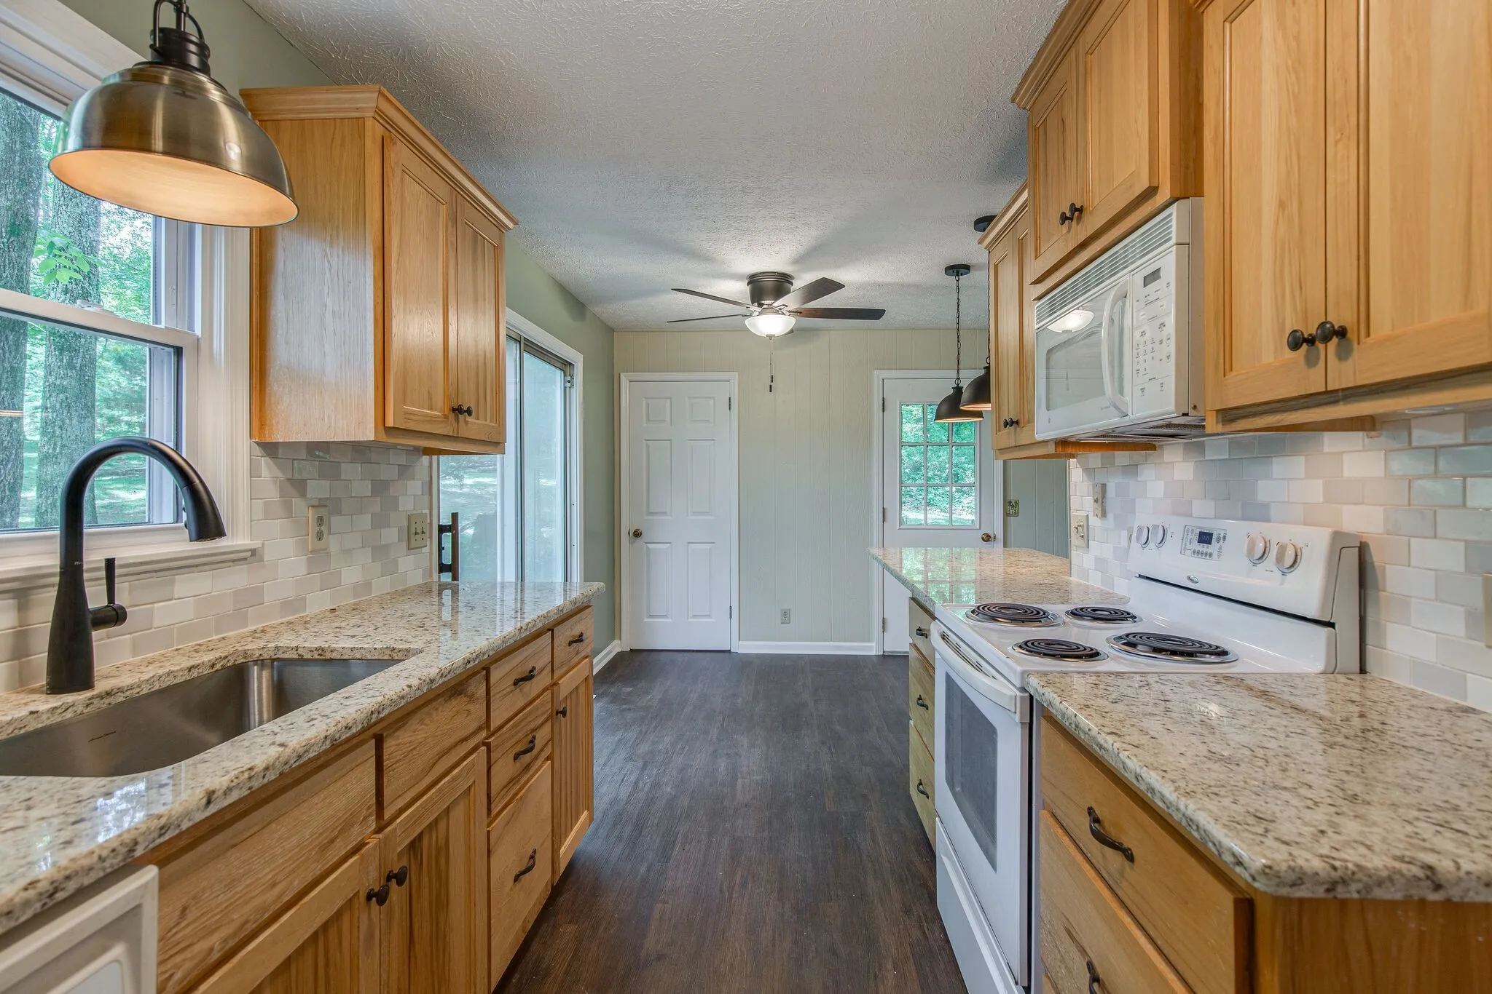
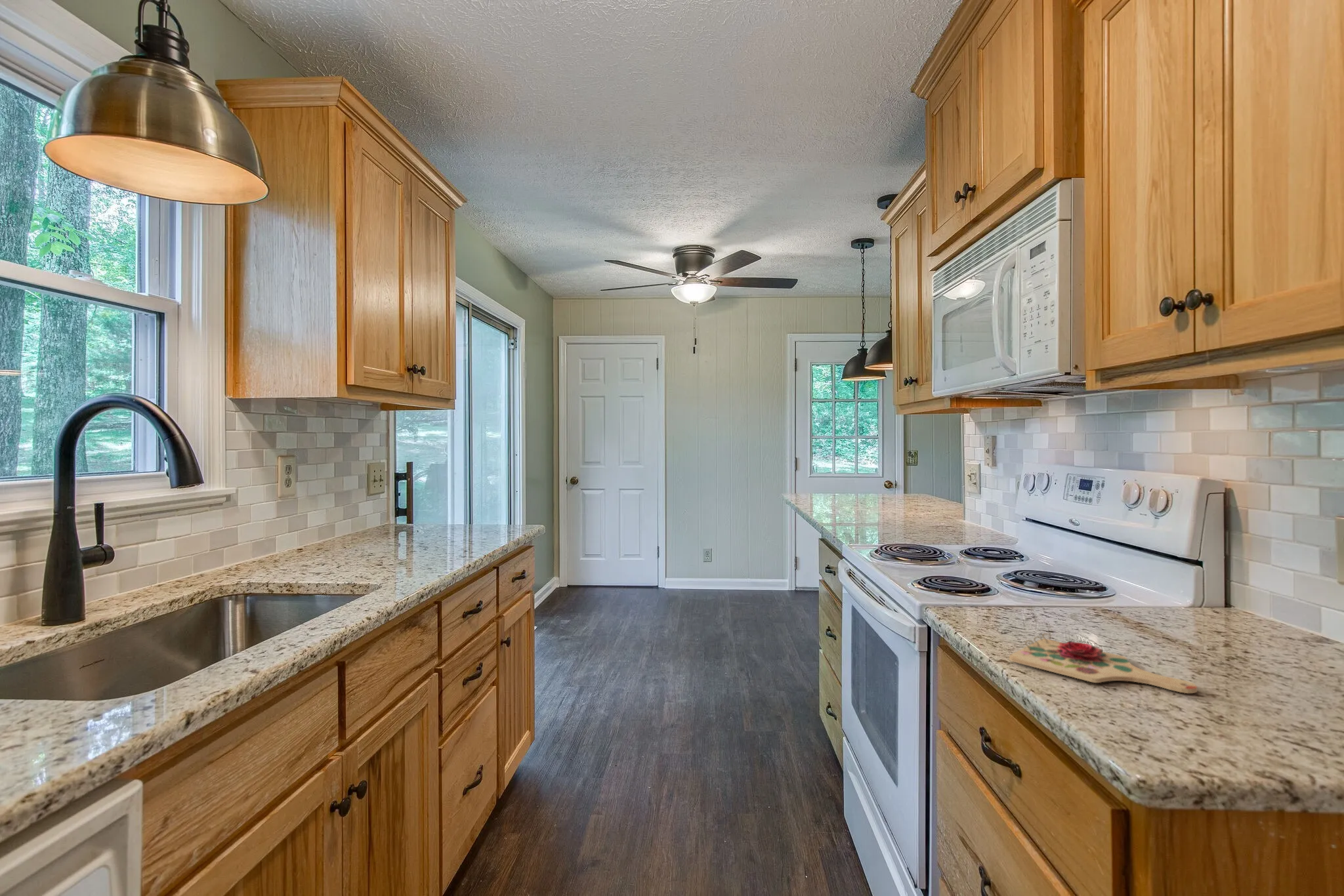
+ cutting board [1009,632,1198,694]
